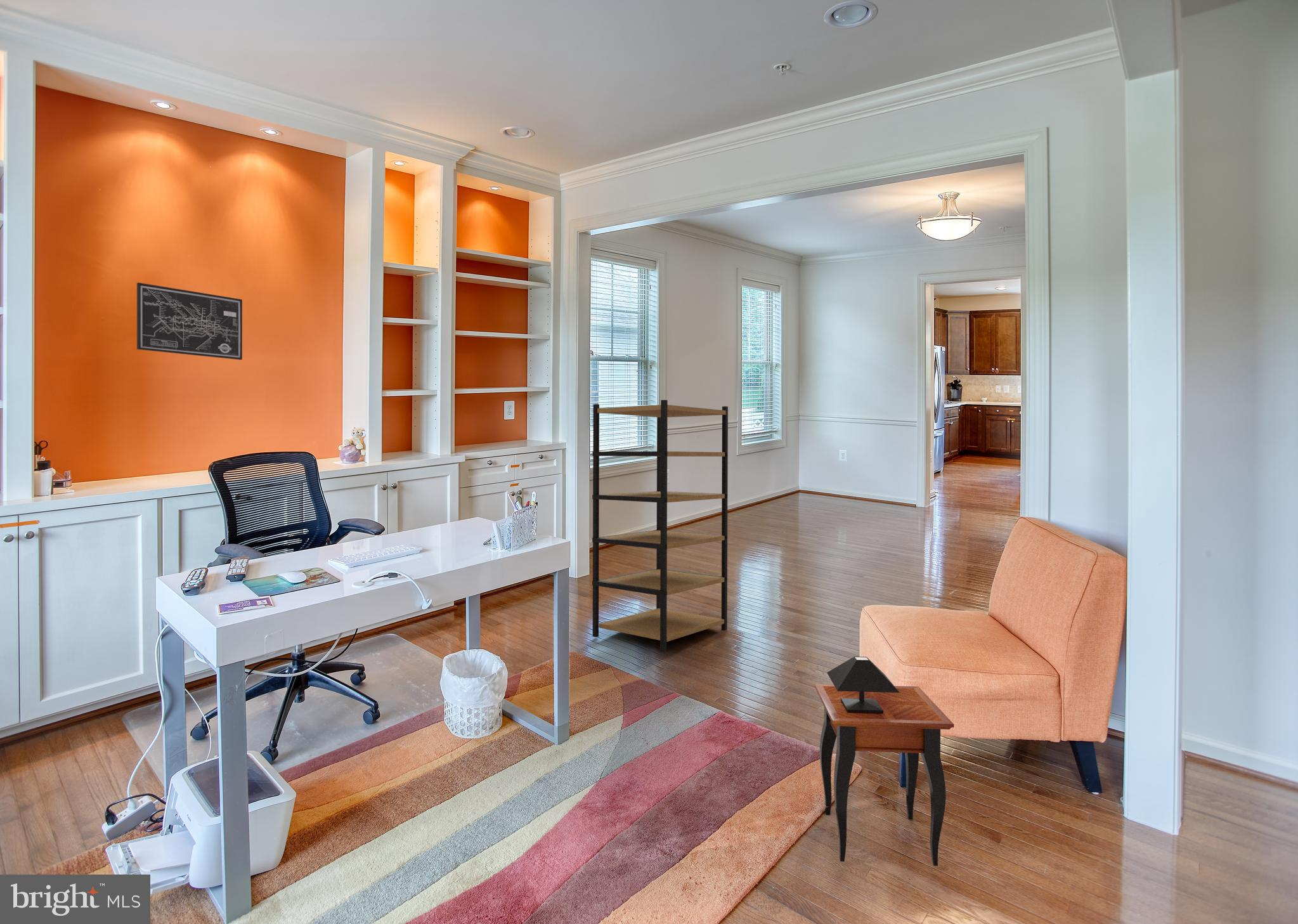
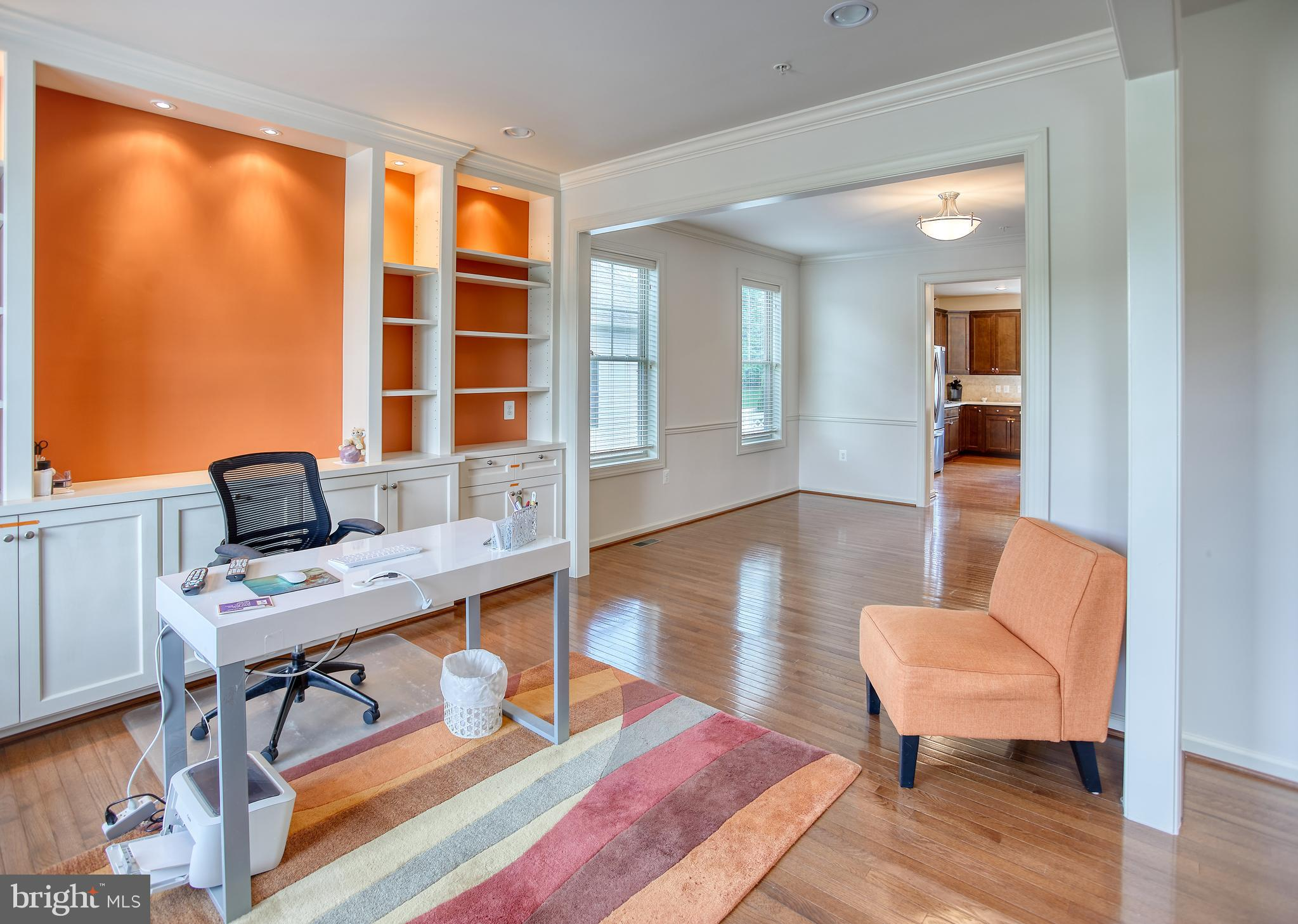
- shelving unit [592,400,729,653]
- wall art [136,282,243,360]
- side table [814,656,955,866]
